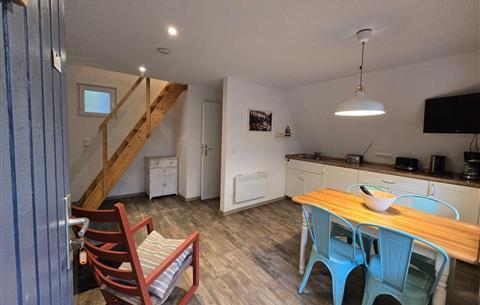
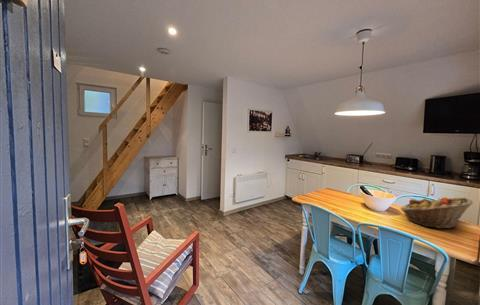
+ fruit basket [399,196,474,229]
